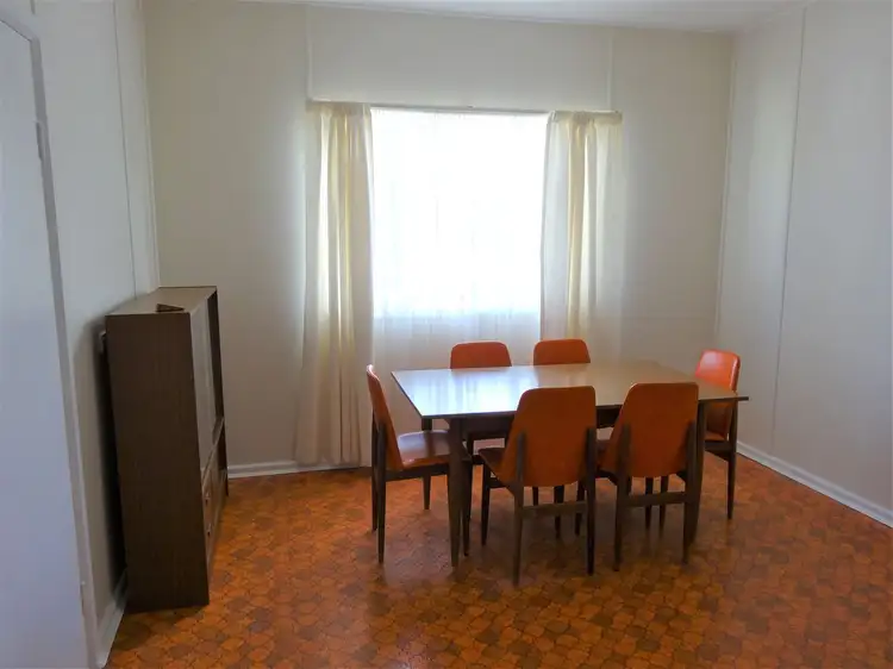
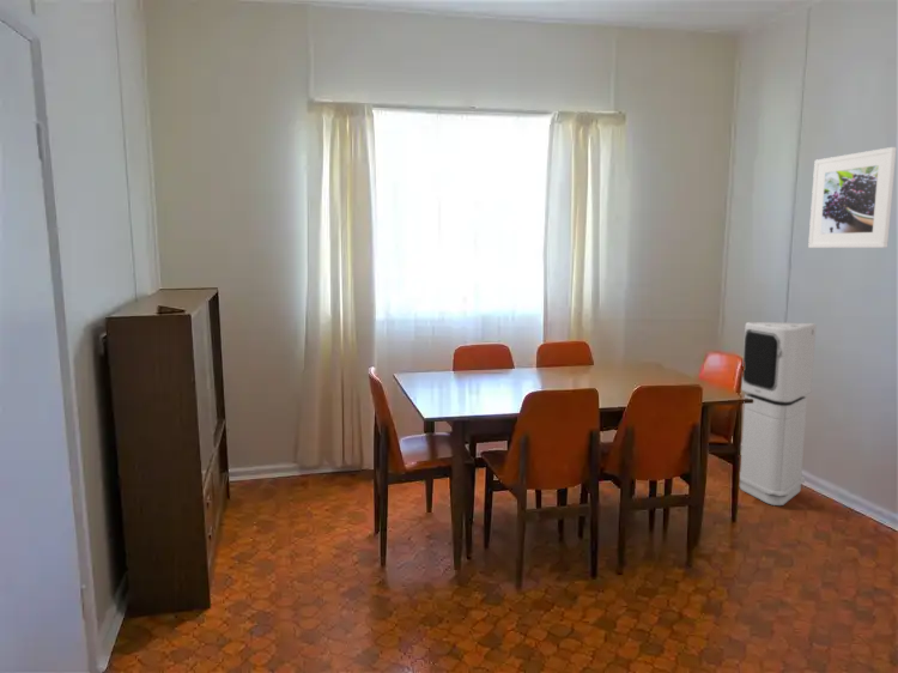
+ air purifier [739,321,818,507]
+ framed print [807,146,897,249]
